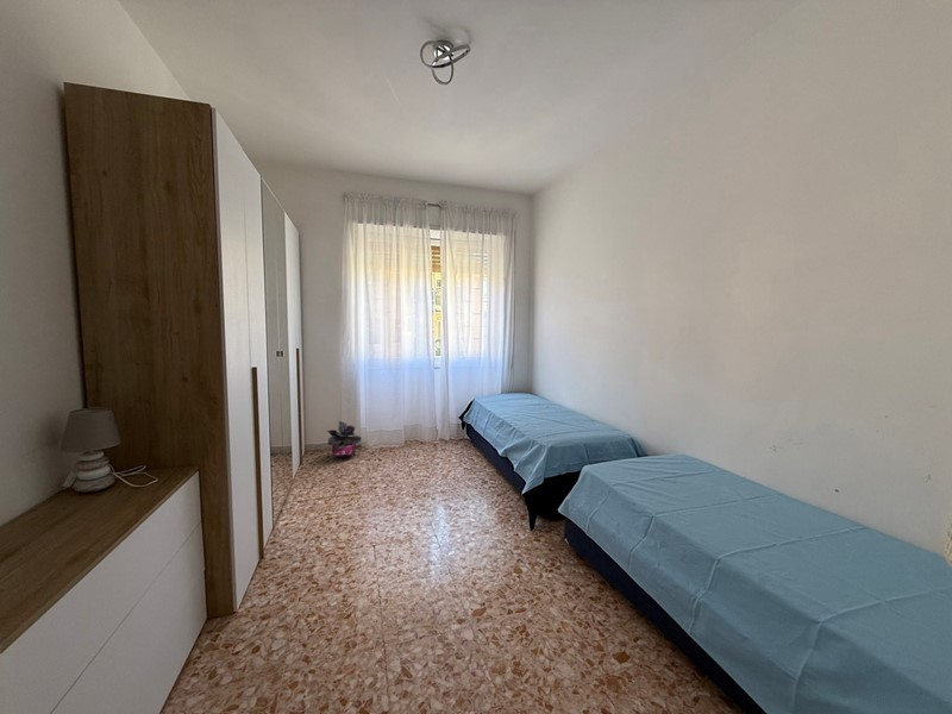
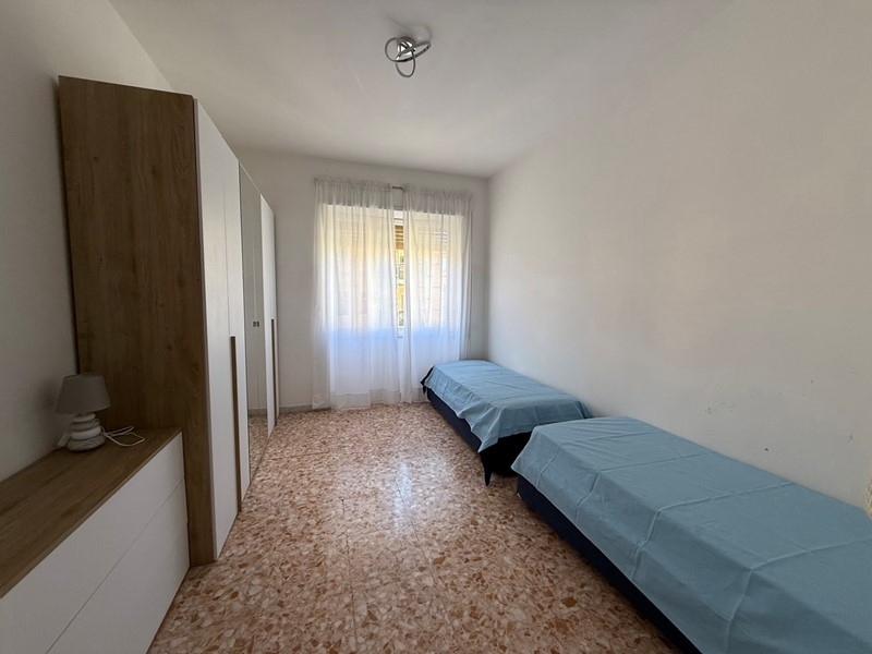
- potted plant [326,420,363,461]
